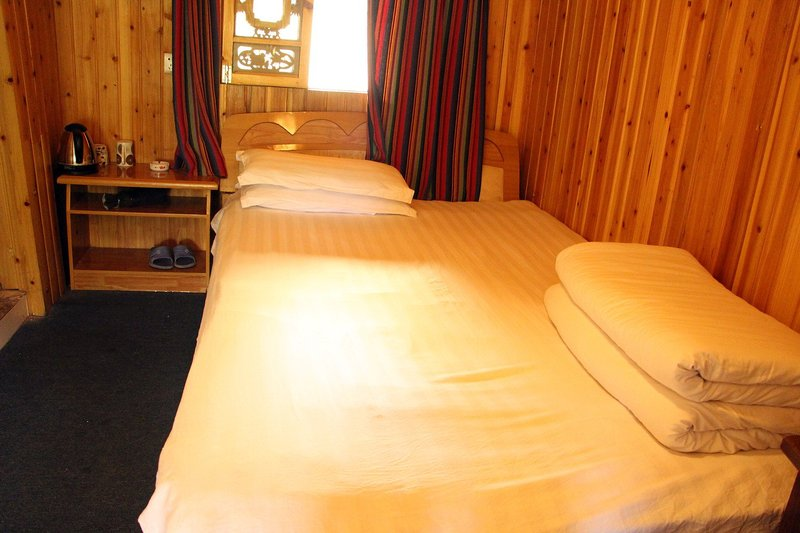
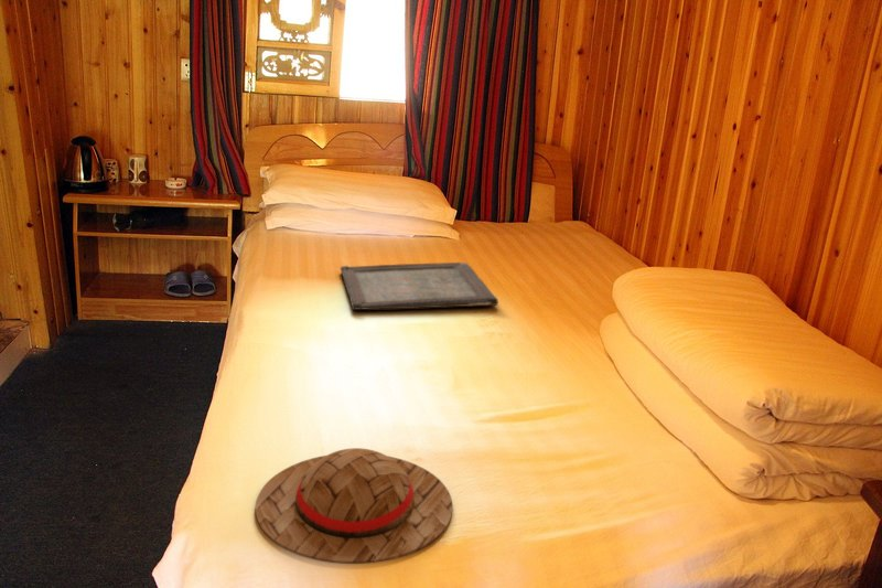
+ serving tray [340,261,499,311]
+ straw hat [255,447,453,565]
